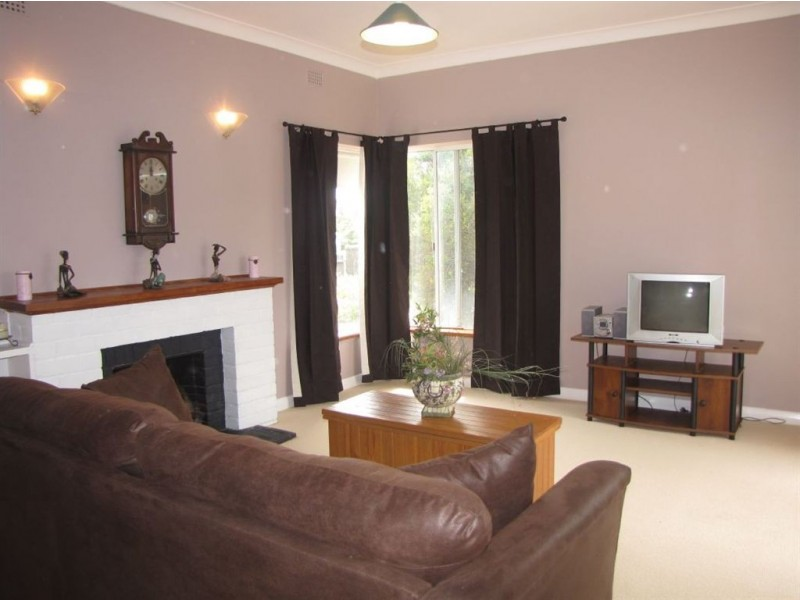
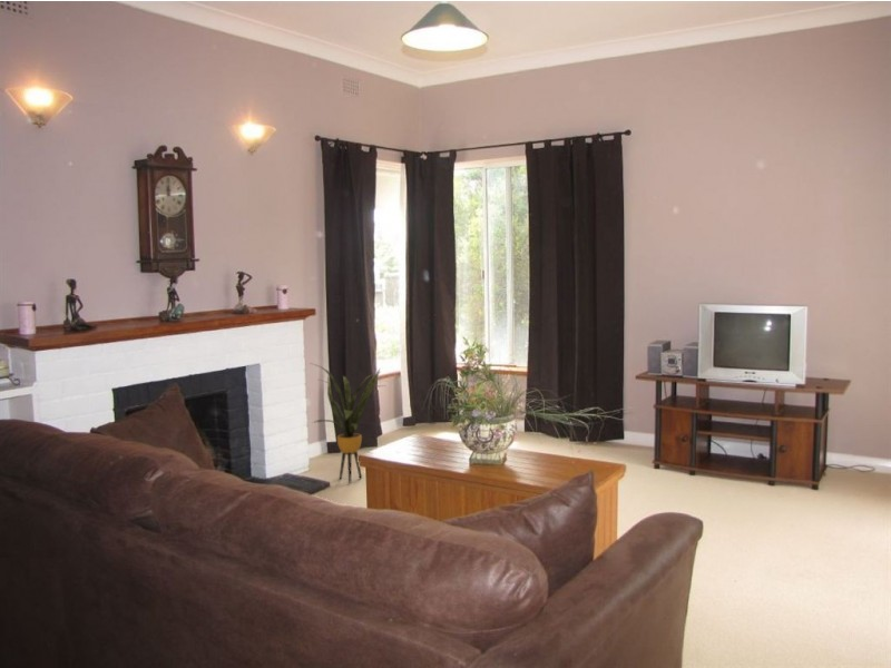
+ house plant [309,362,385,484]
